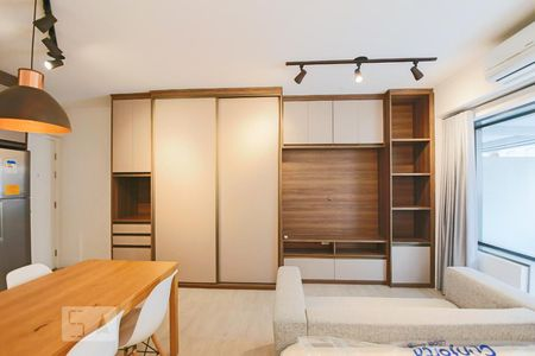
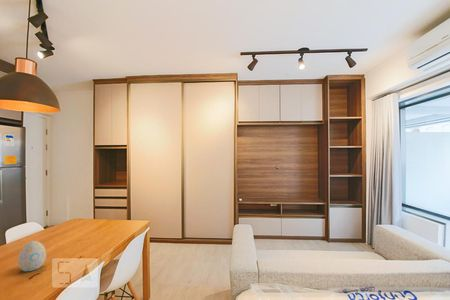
+ decorative egg [17,240,47,272]
